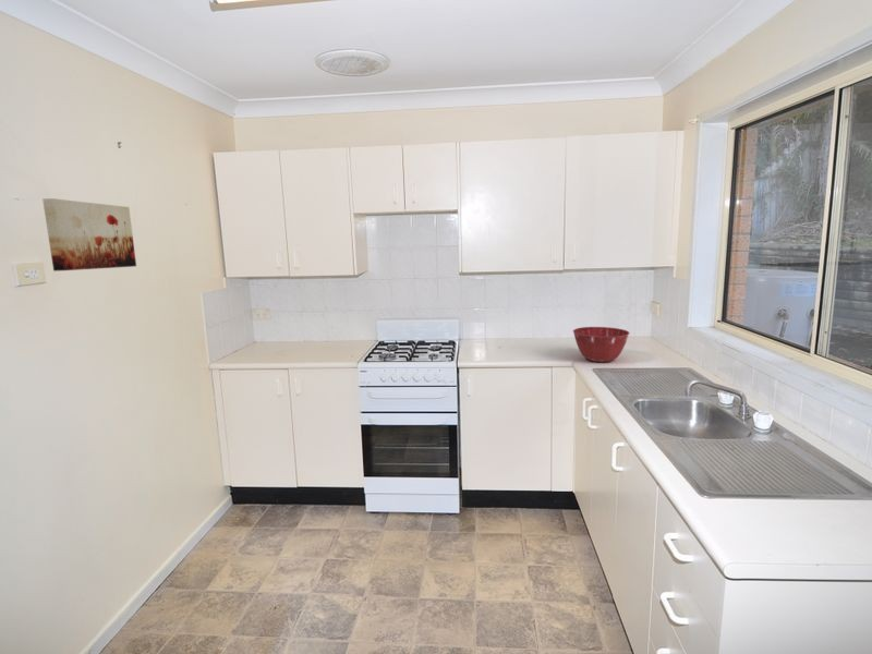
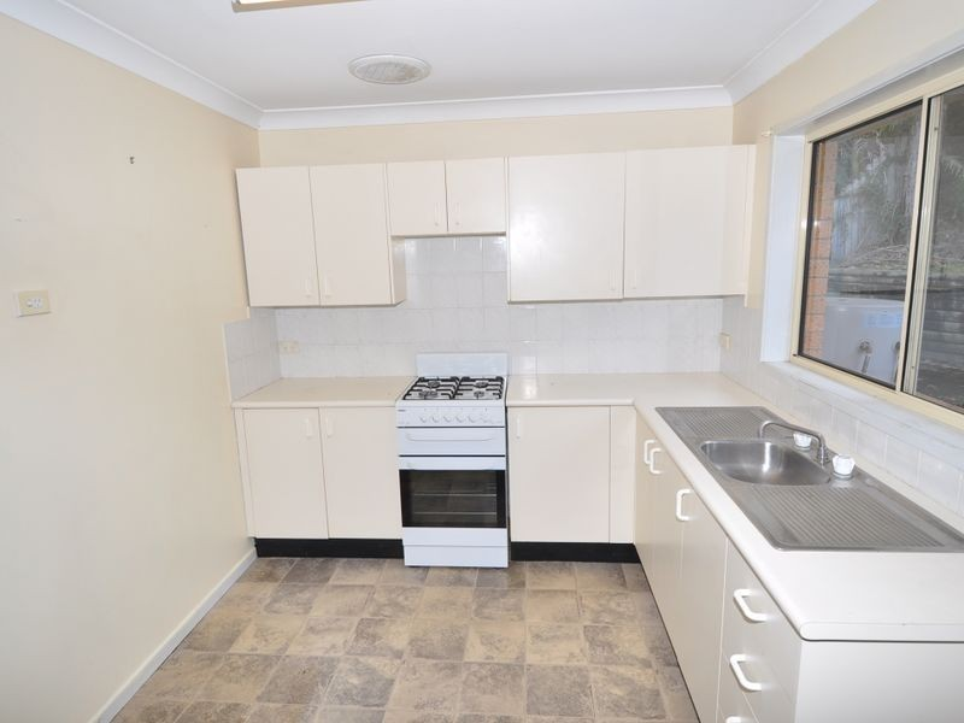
- mixing bowl [572,326,630,363]
- wall art [41,197,137,272]
